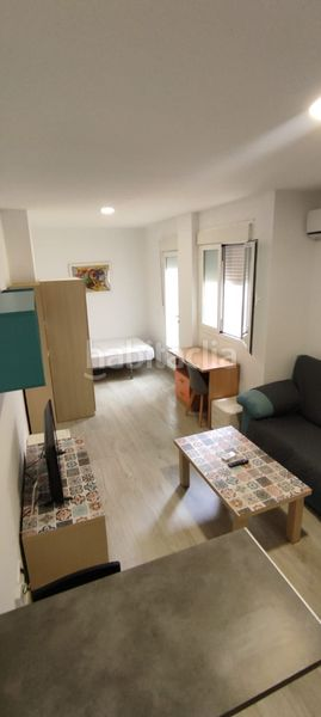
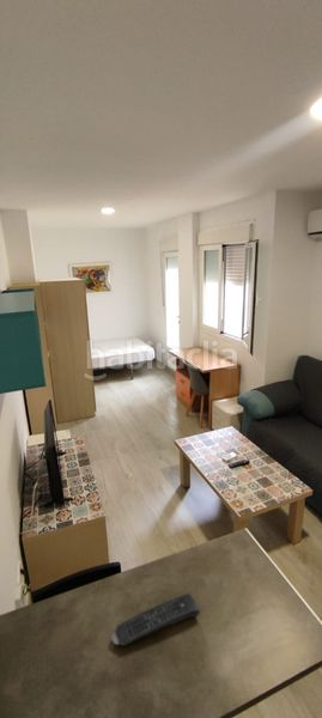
+ remote control [110,592,201,647]
